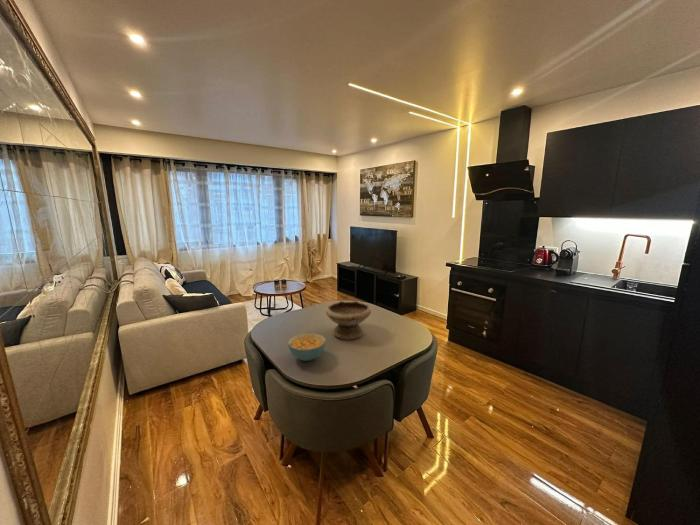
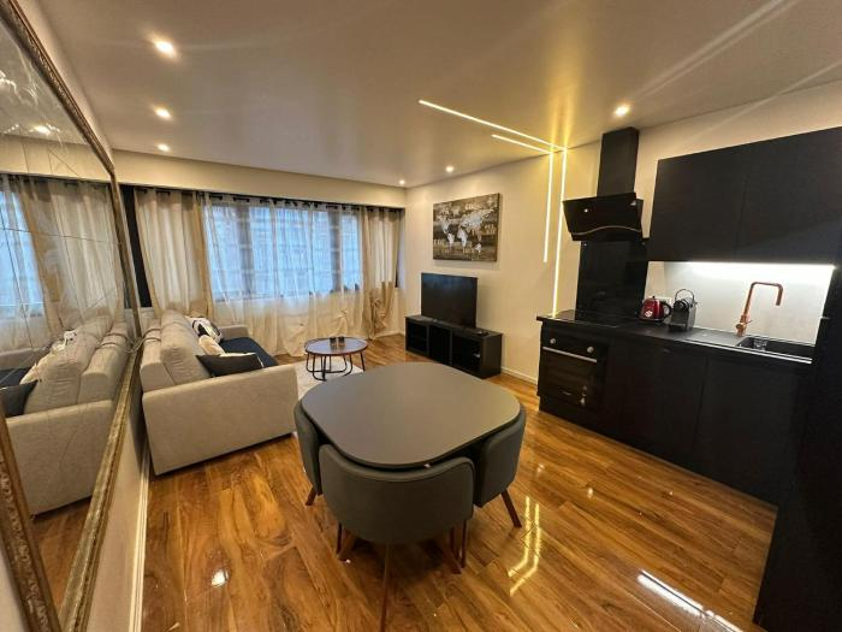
- cereal bowl [287,332,327,362]
- bowl [325,300,372,340]
